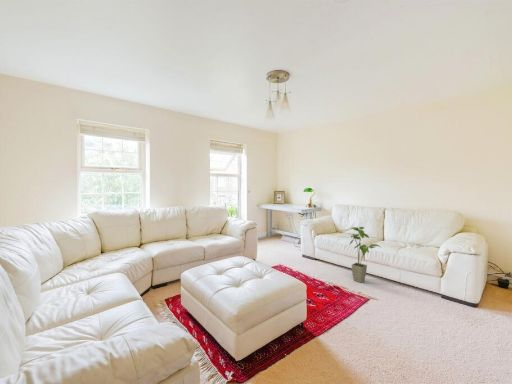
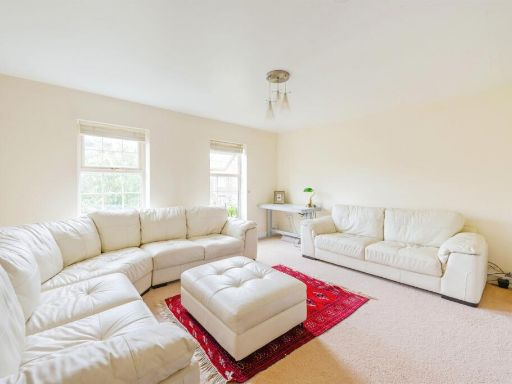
- house plant [348,226,383,283]
